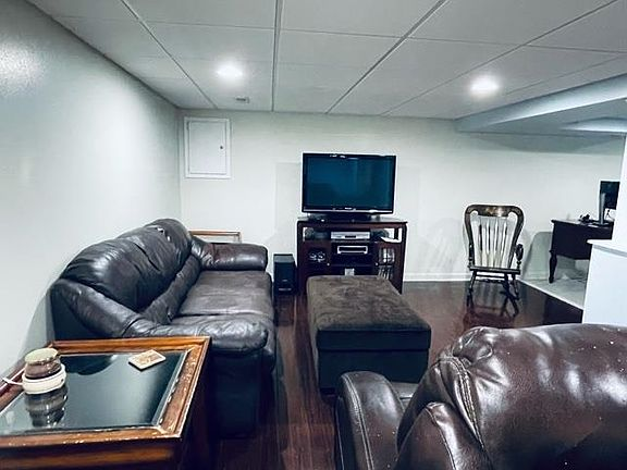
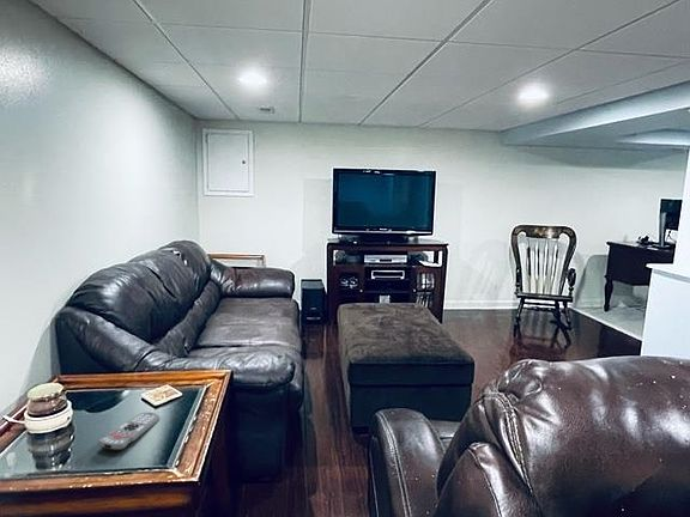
+ remote control [97,412,161,451]
